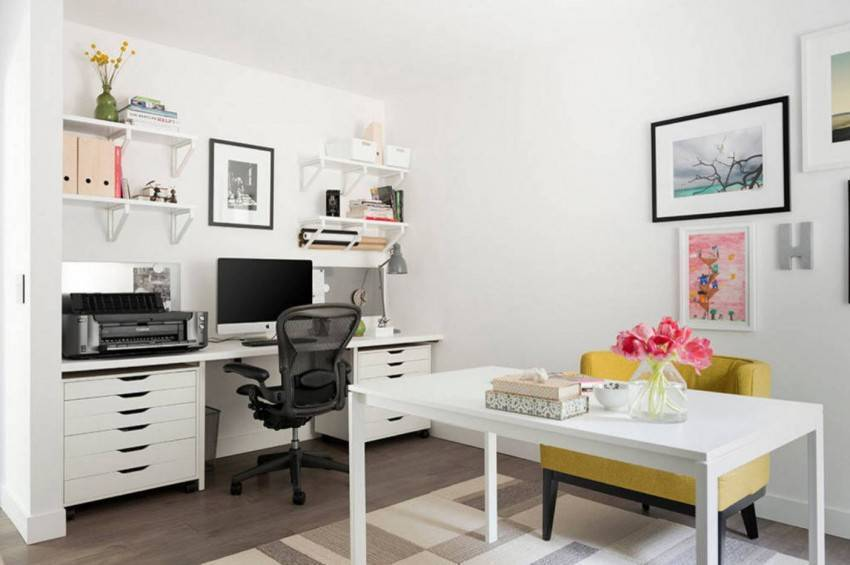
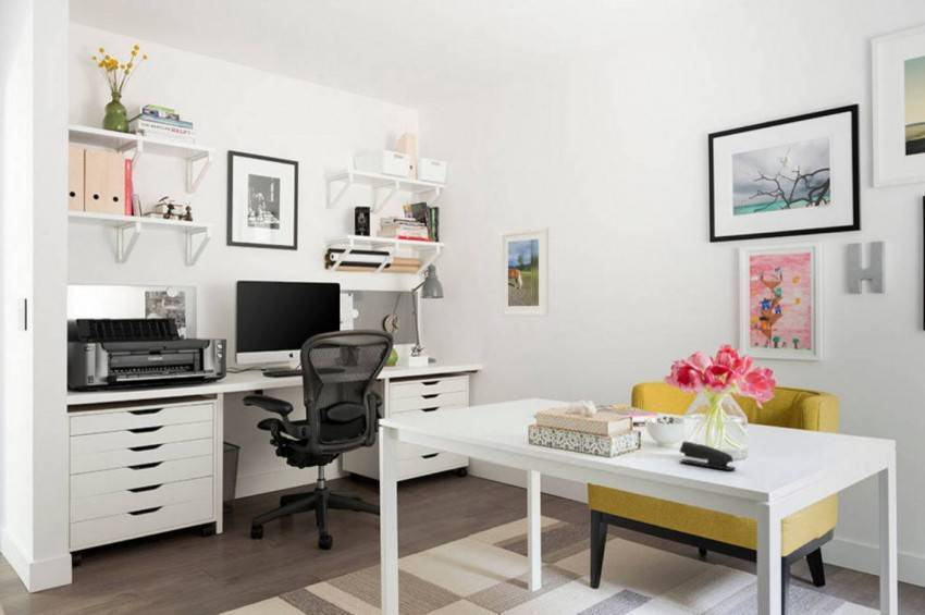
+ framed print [499,226,550,318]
+ stapler [679,441,737,471]
